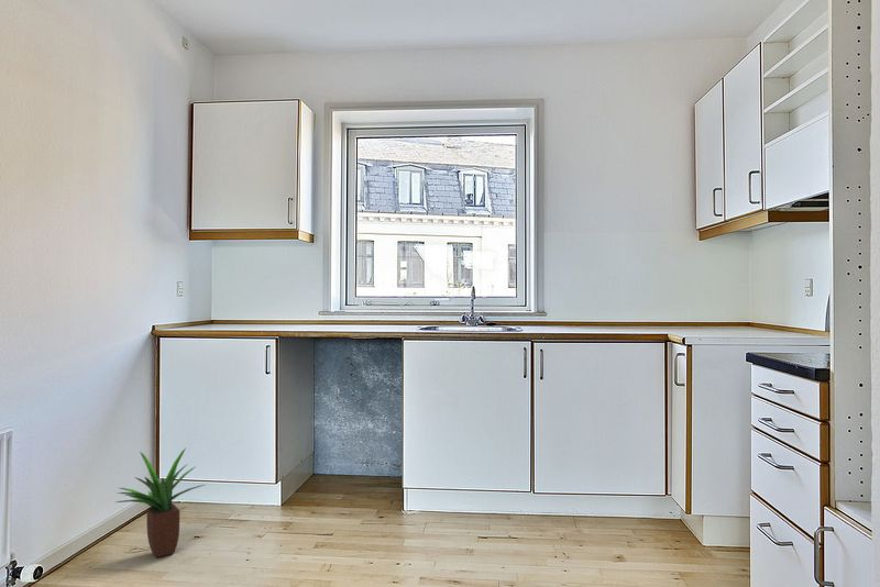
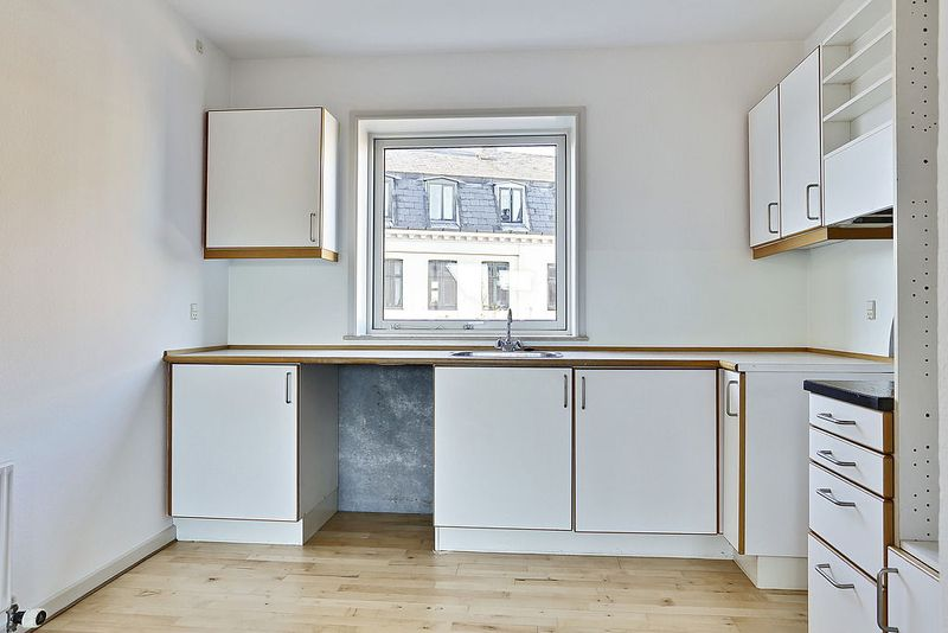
- potted plant [116,447,206,558]
